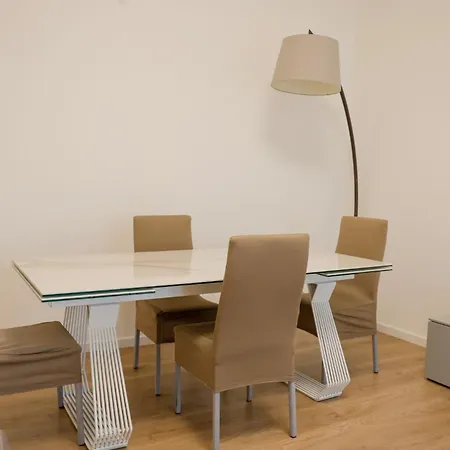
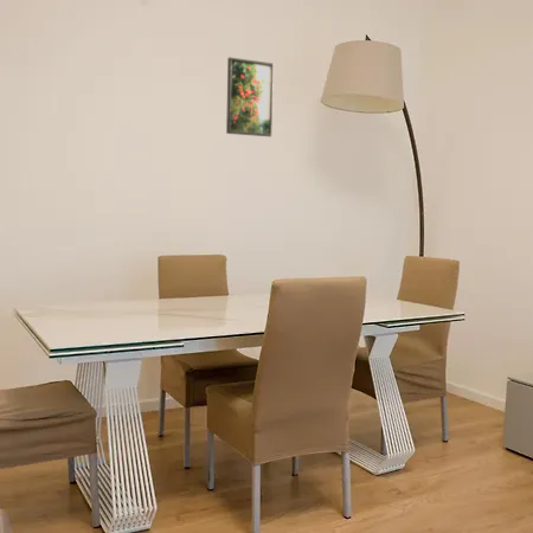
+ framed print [225,56,275,137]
